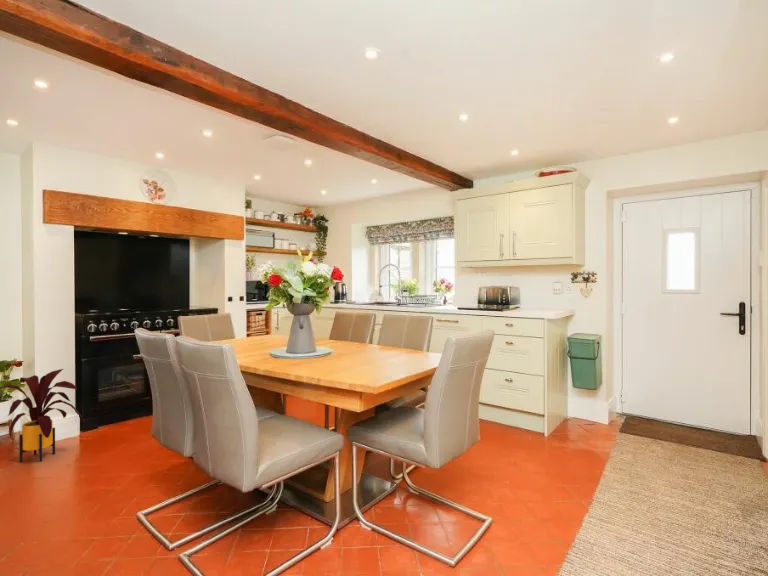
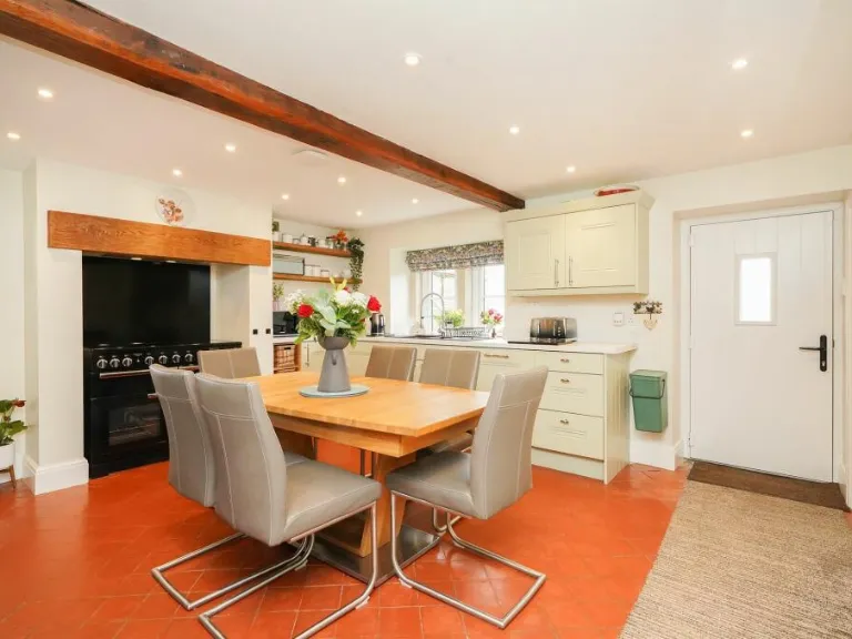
- house plant [0,368,84,463]
